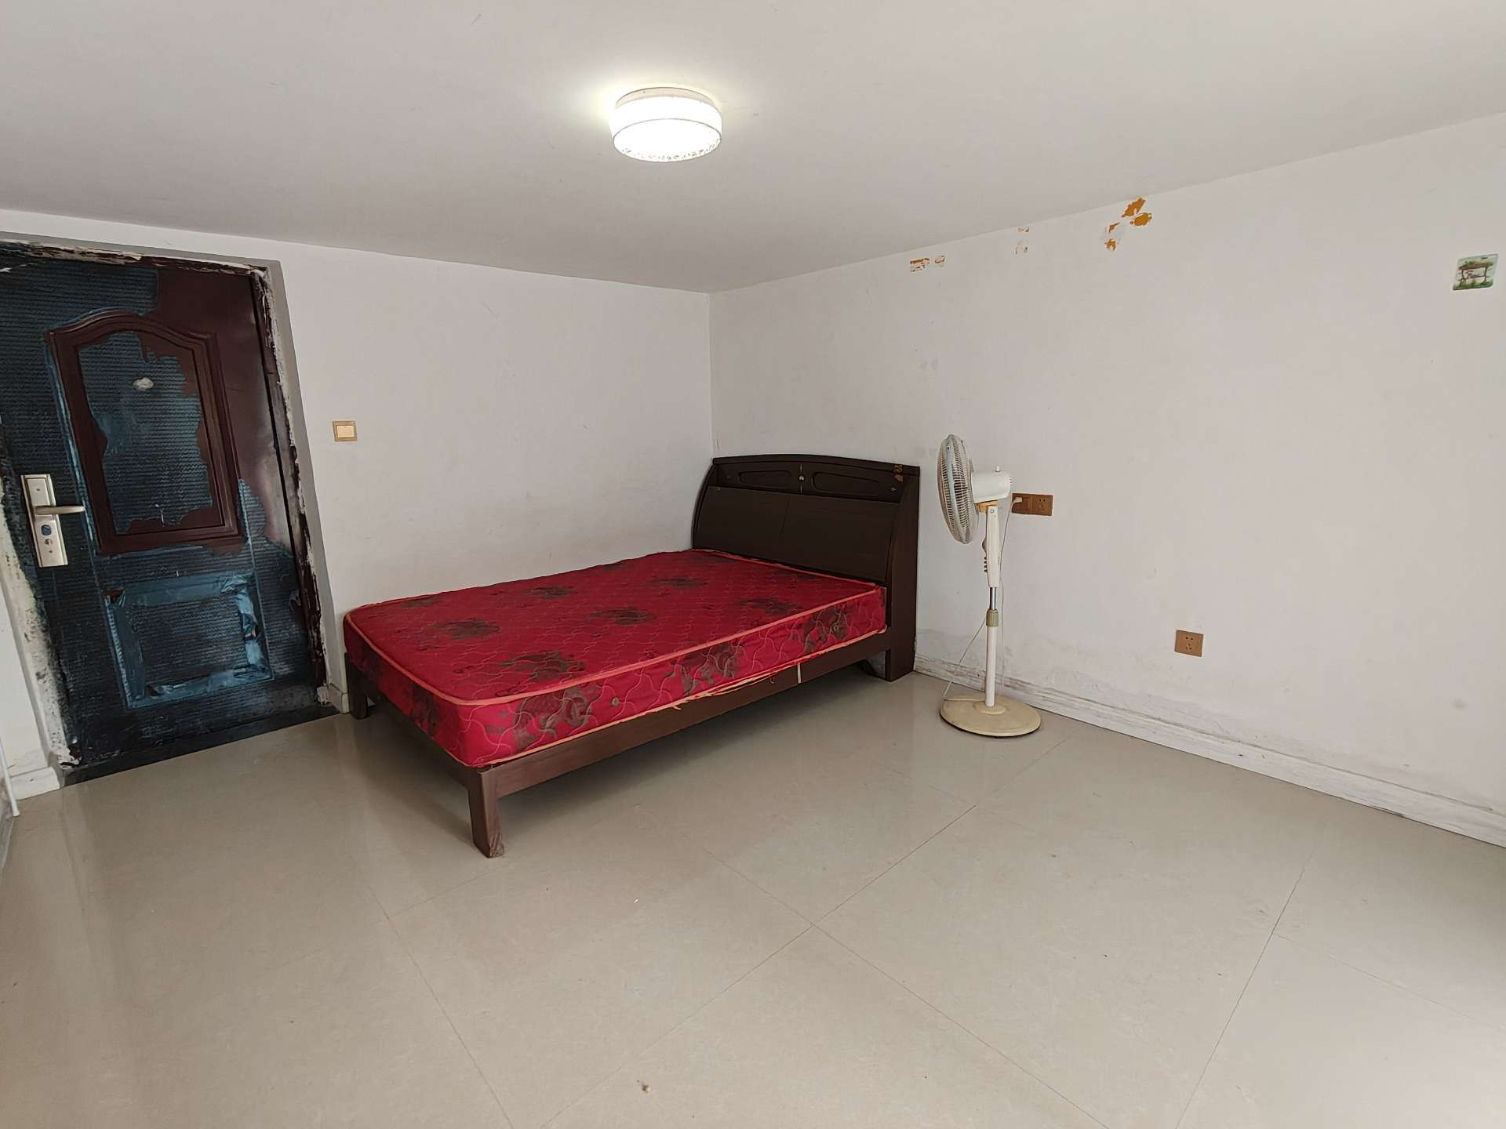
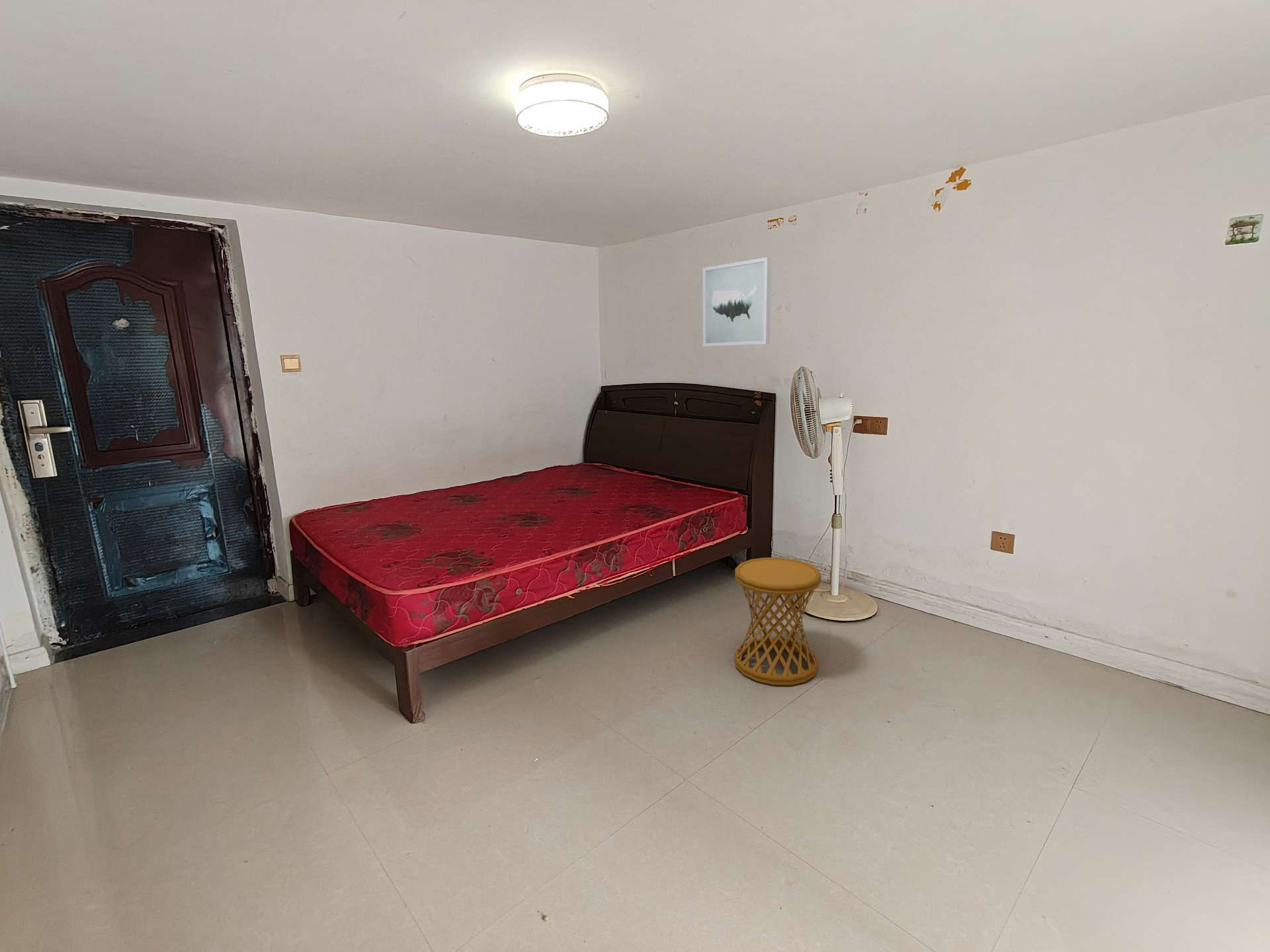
+ wall art [702,257,772,347]
+ side table [734,557,822,686]
